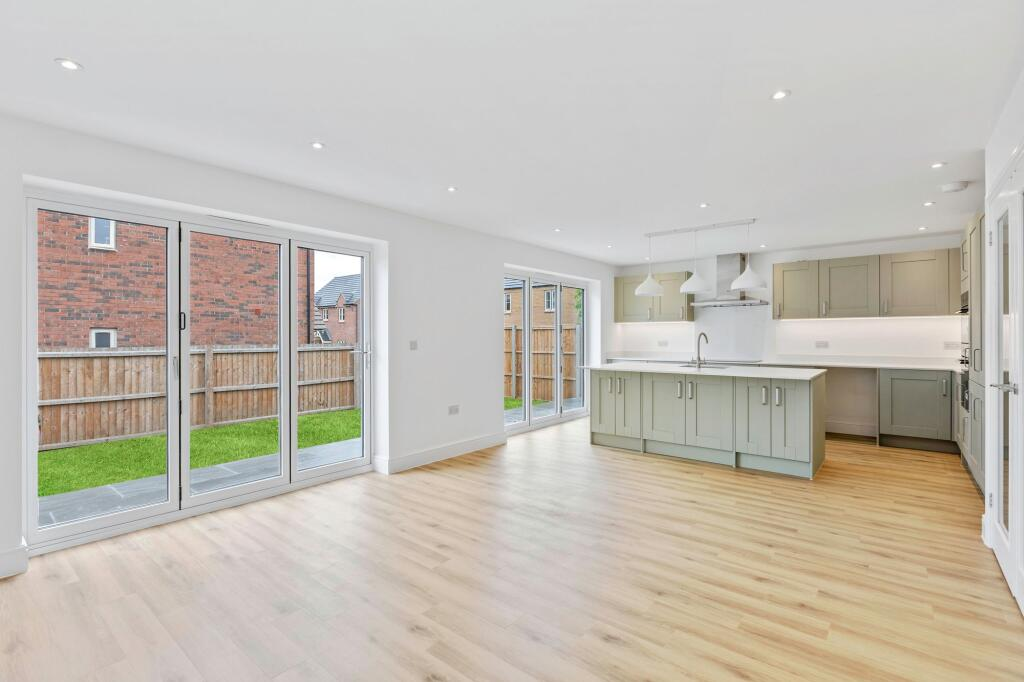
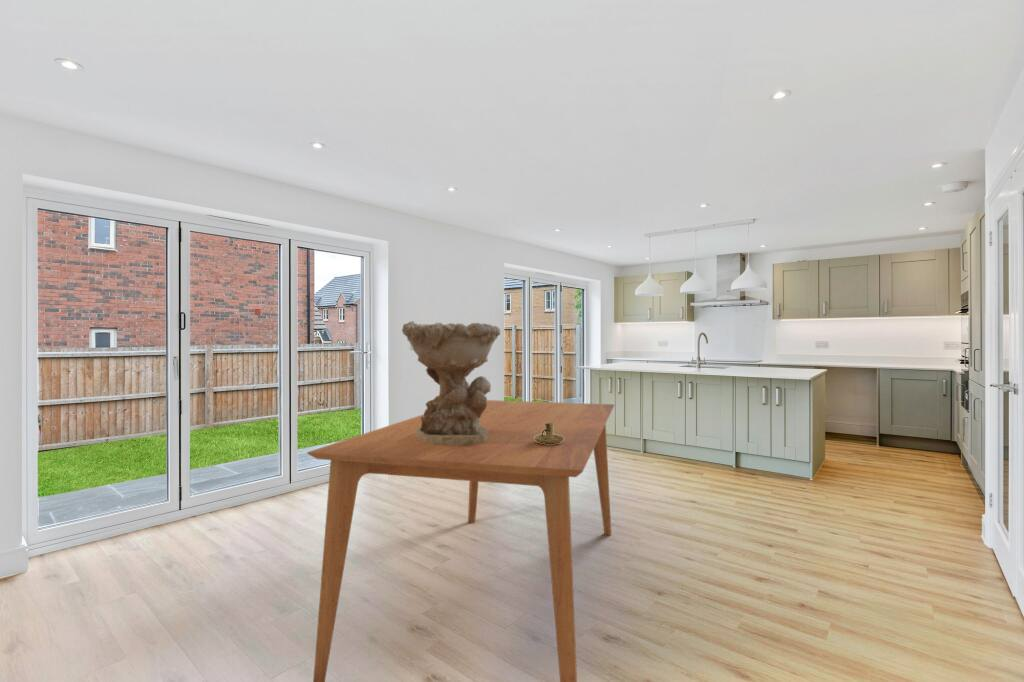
+ decorative bowl [401,320,501,446]
+ dining table [306,399,615,682]
+ candlestick [534,423,564,444]
